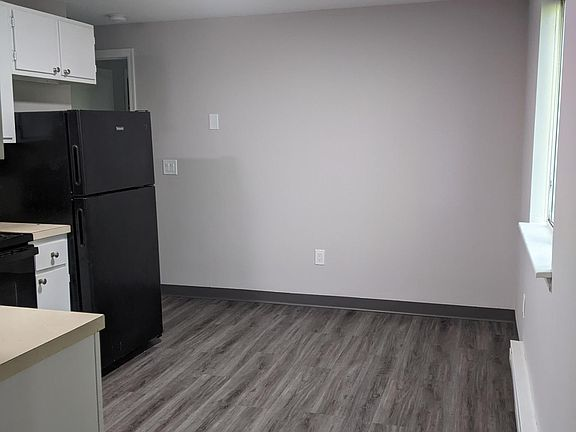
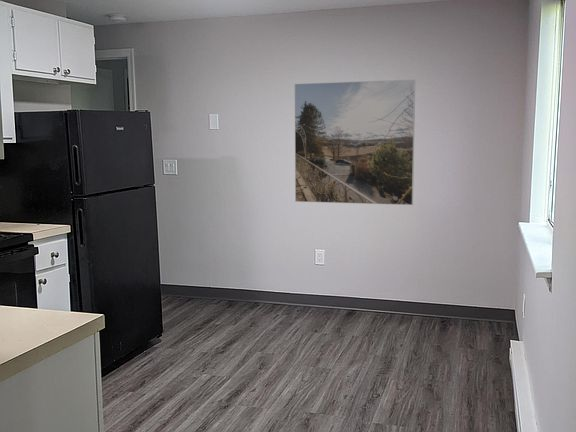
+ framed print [294,78,416,206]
